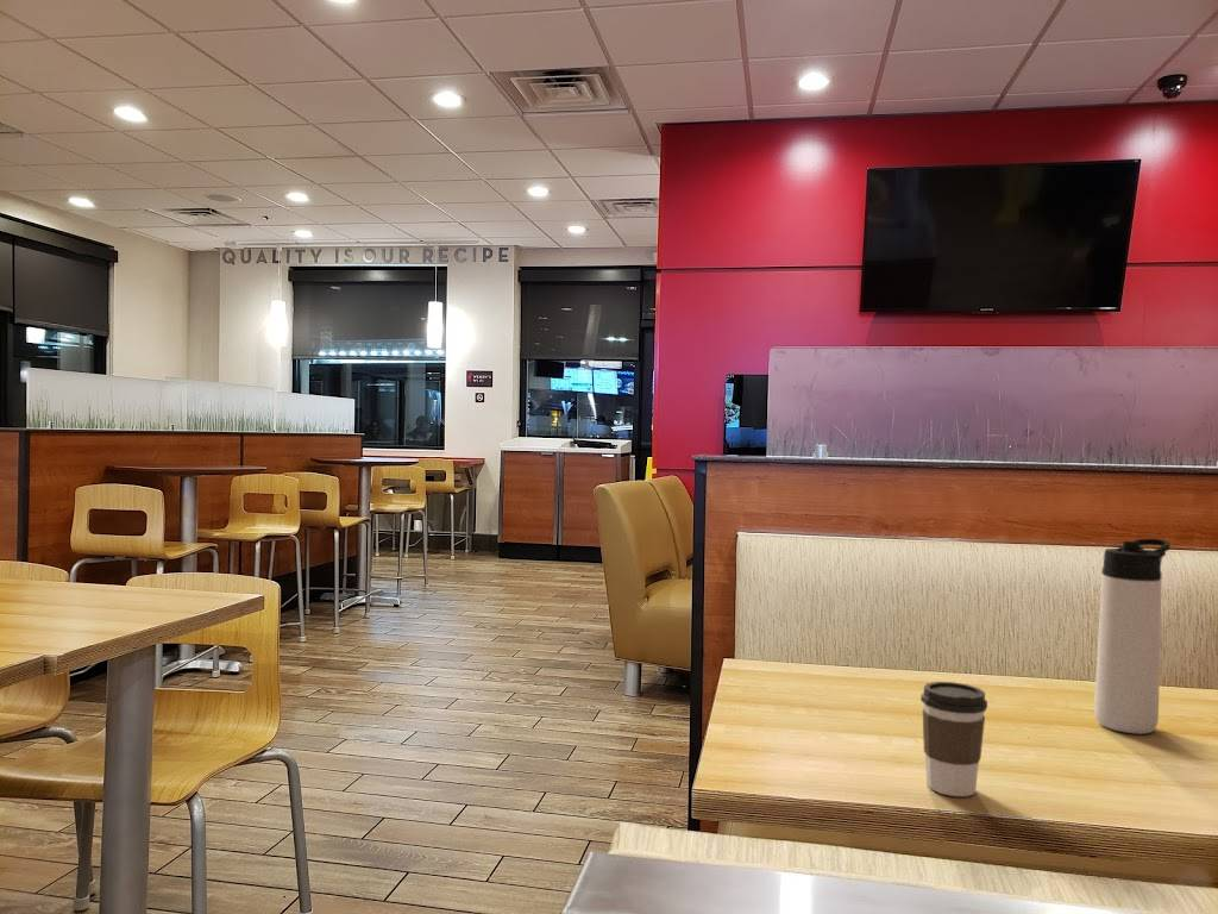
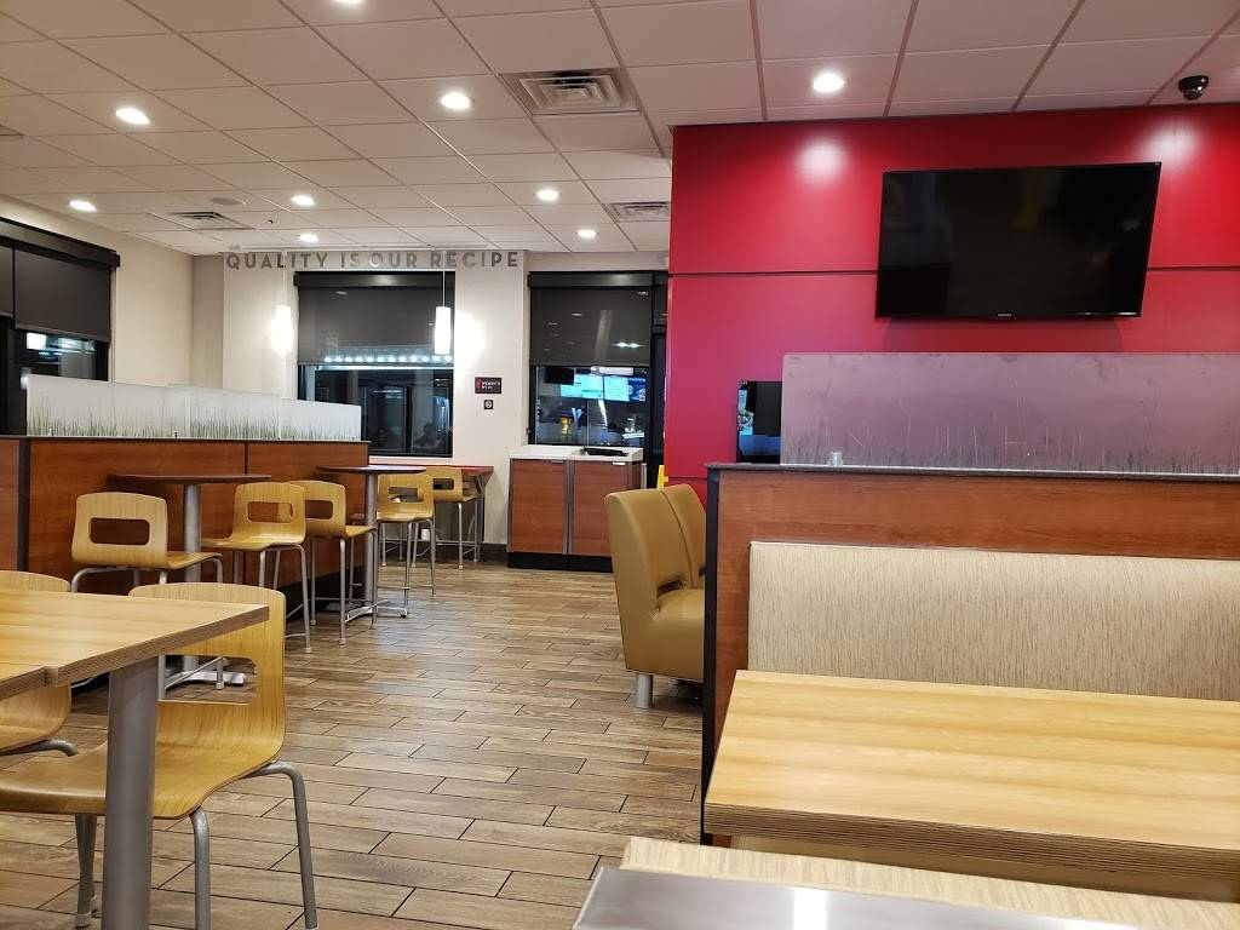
- thermos bottle [1093,538,1170,735]
- coffee cup [919,681,988,797]
